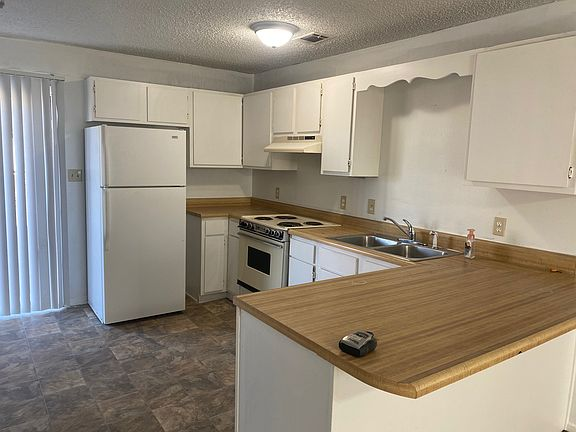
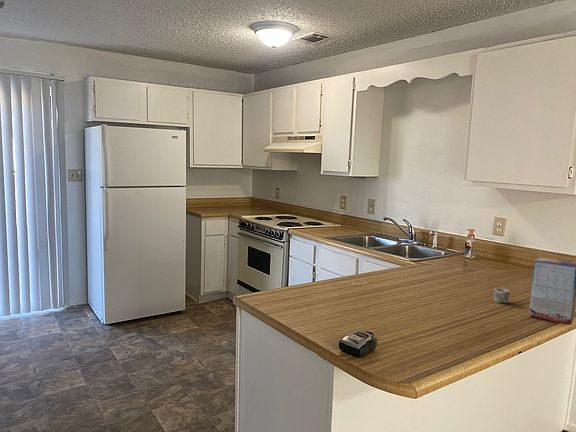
+ cereal box [493,256,576,326]
